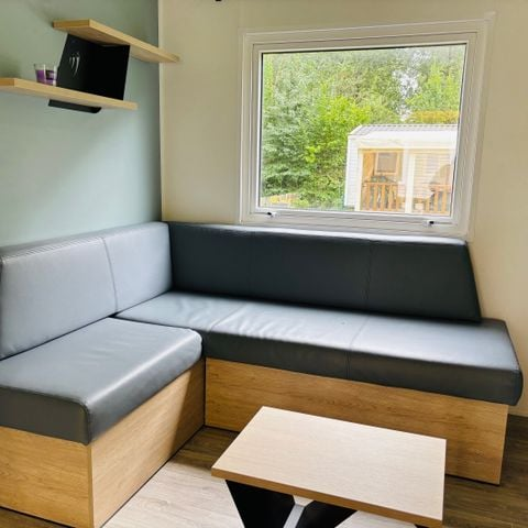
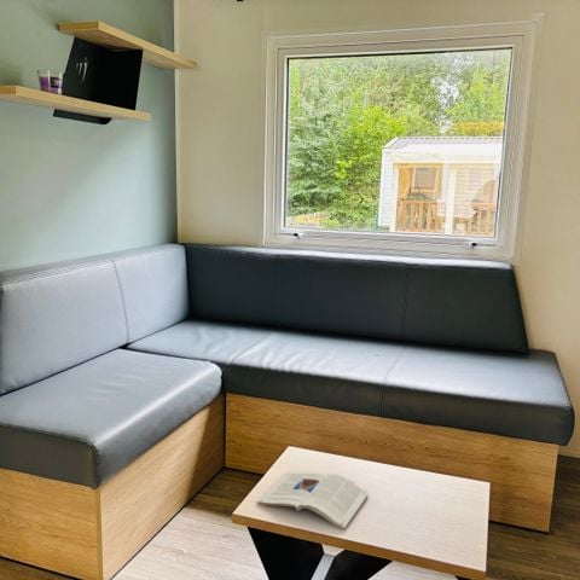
+ magazine [256,471,370,530]
